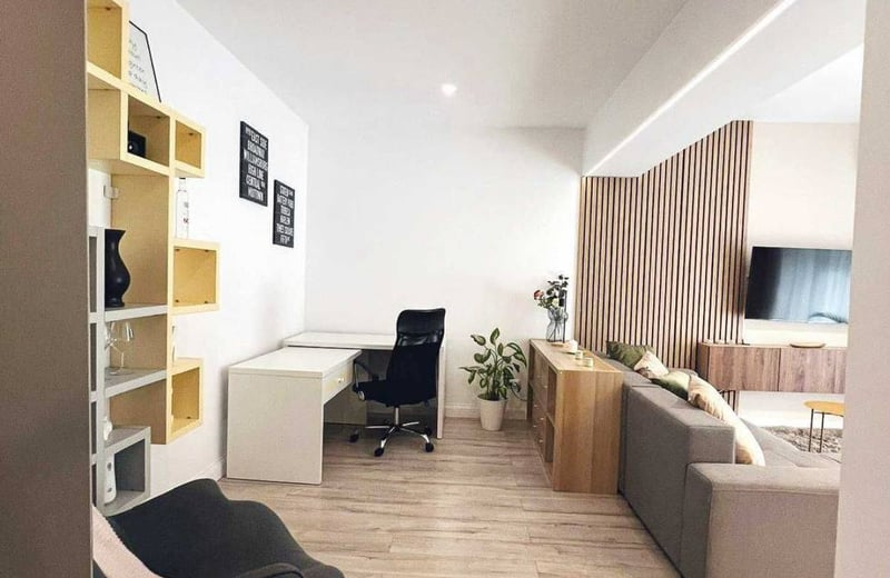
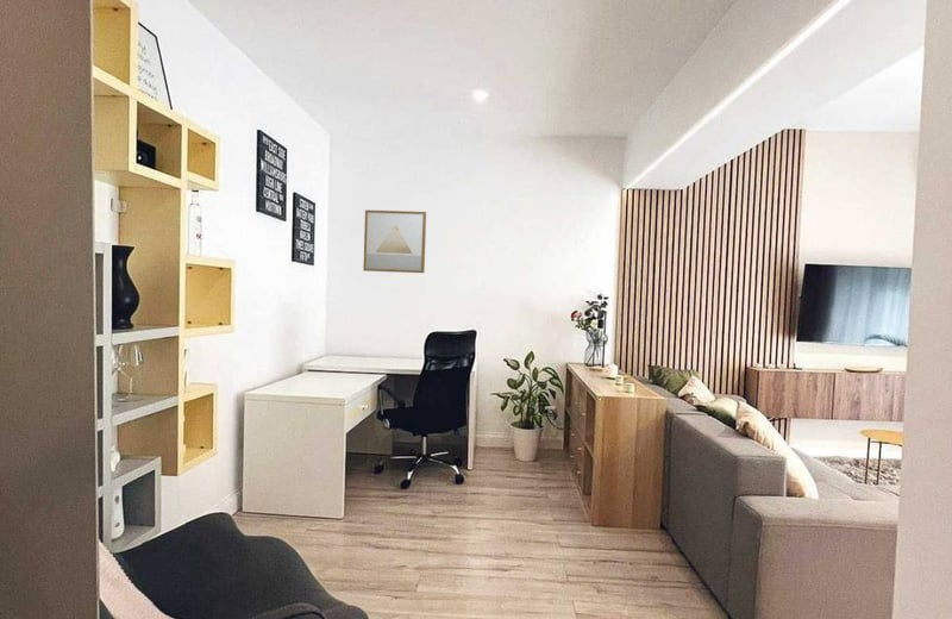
+ wall art [363,208,427,274]
